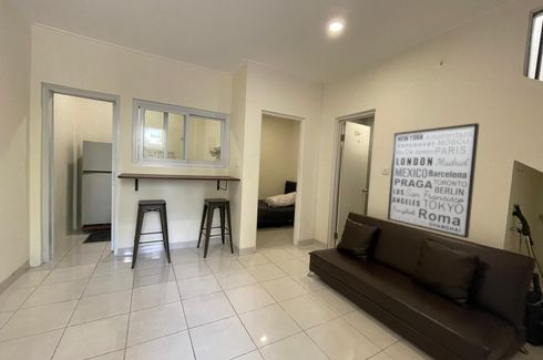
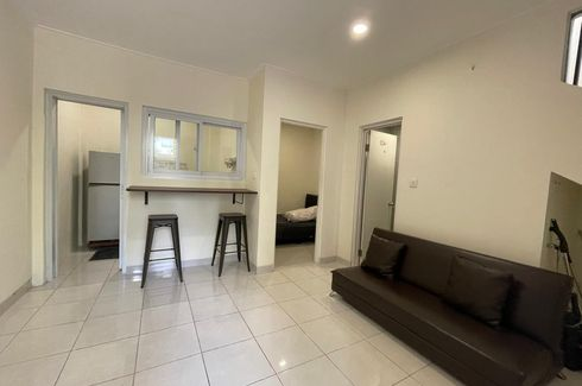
- wall art [387,122,480,239]
